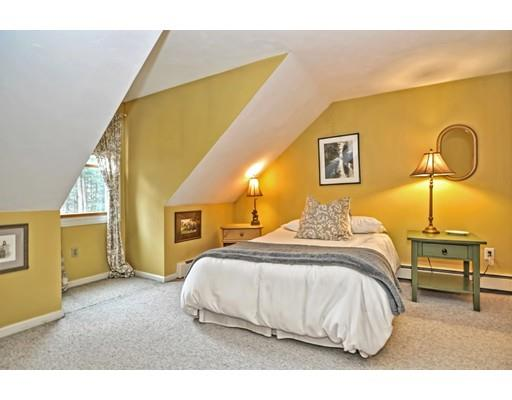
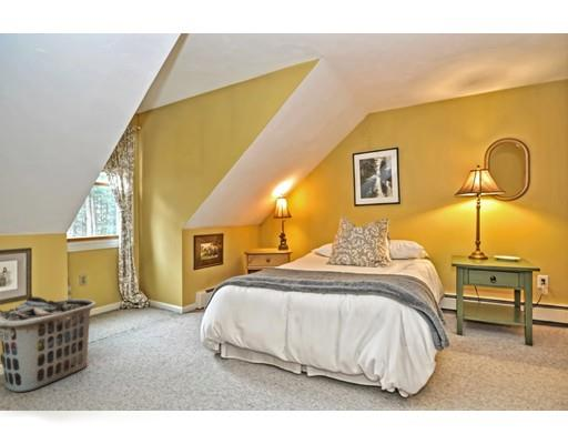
+ clothes hamper [0,296,98,393]
